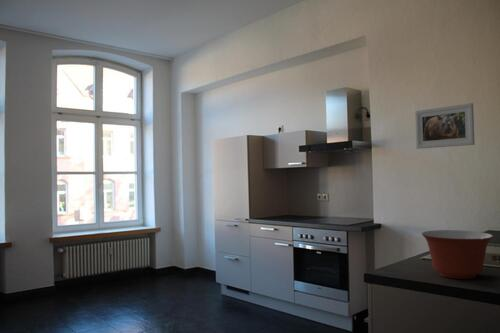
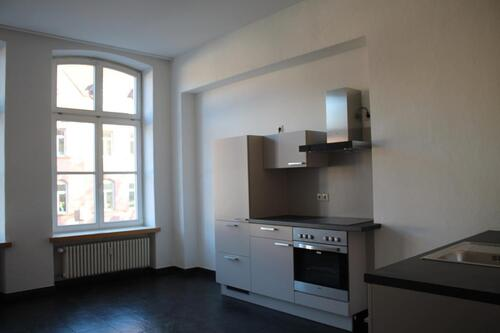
- mixing bowl [420,229,494,280]
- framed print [414,102,475,150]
